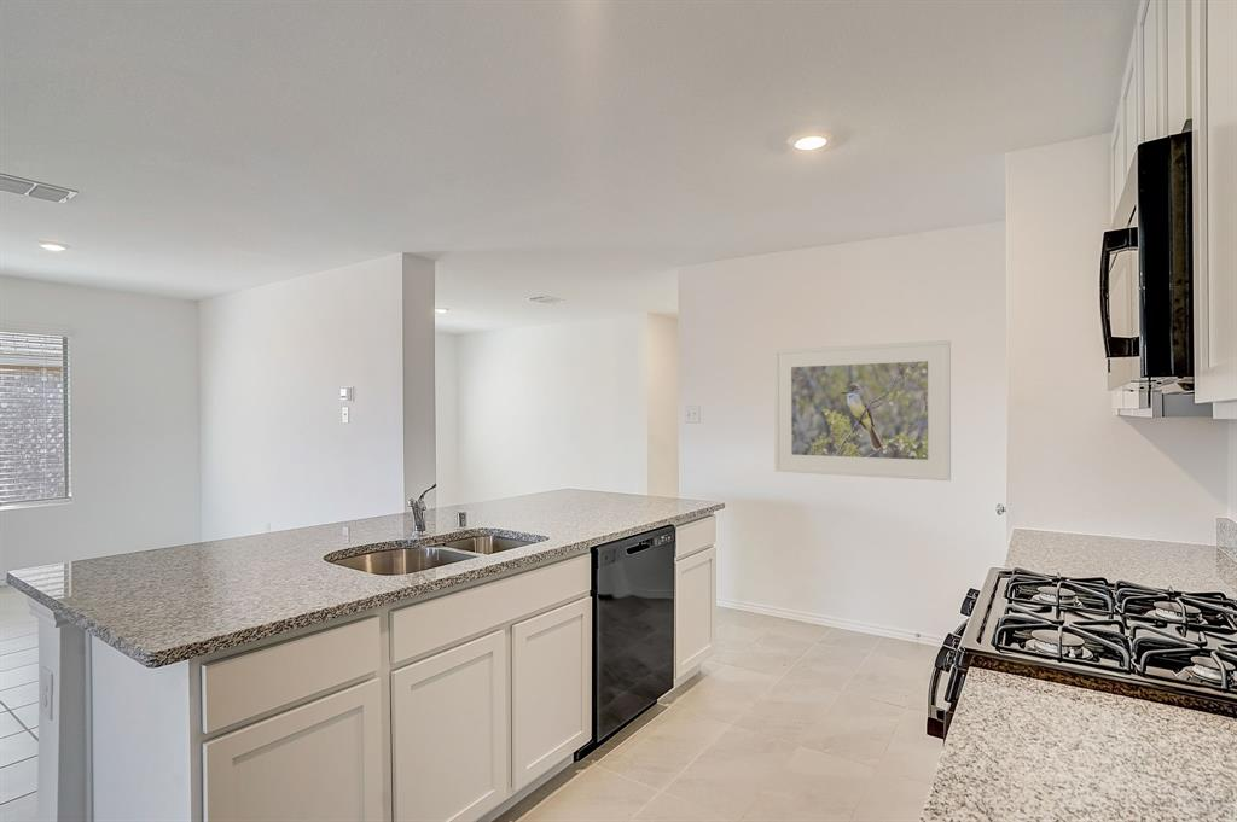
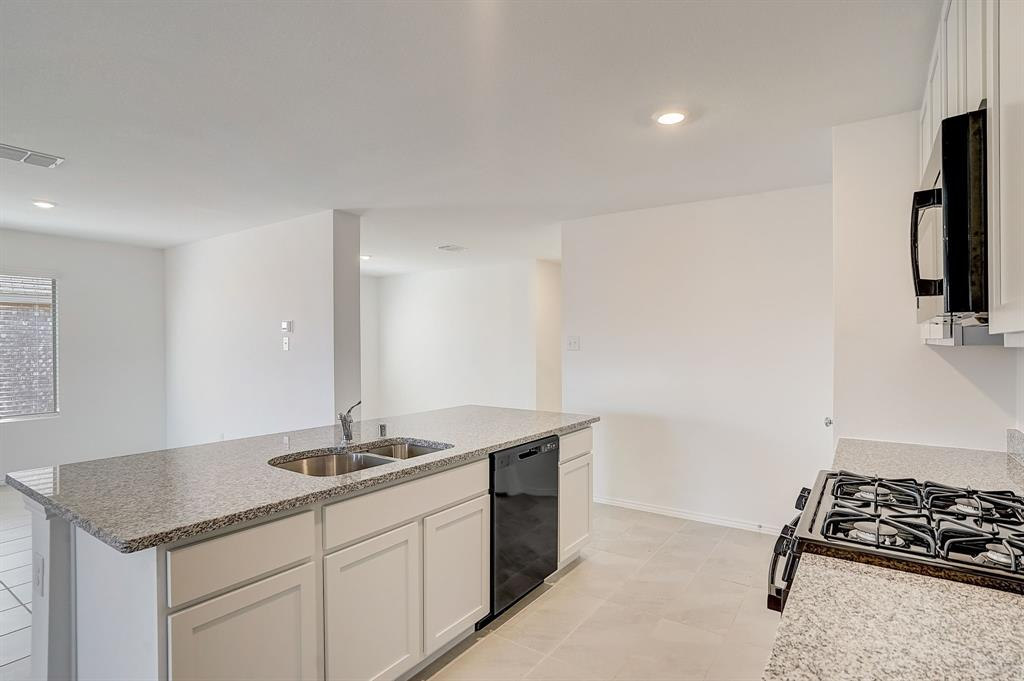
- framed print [773,339,952,482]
